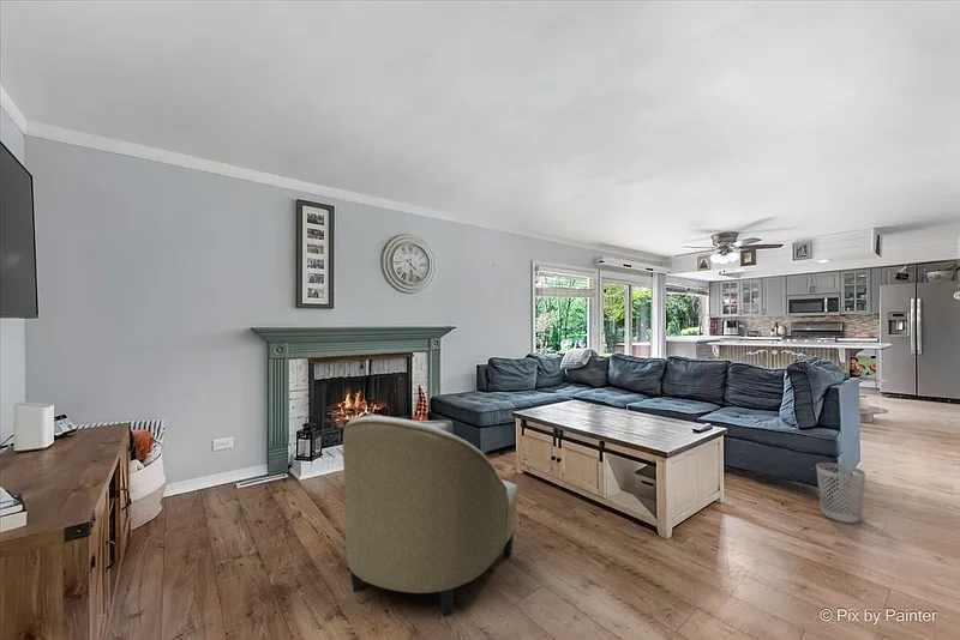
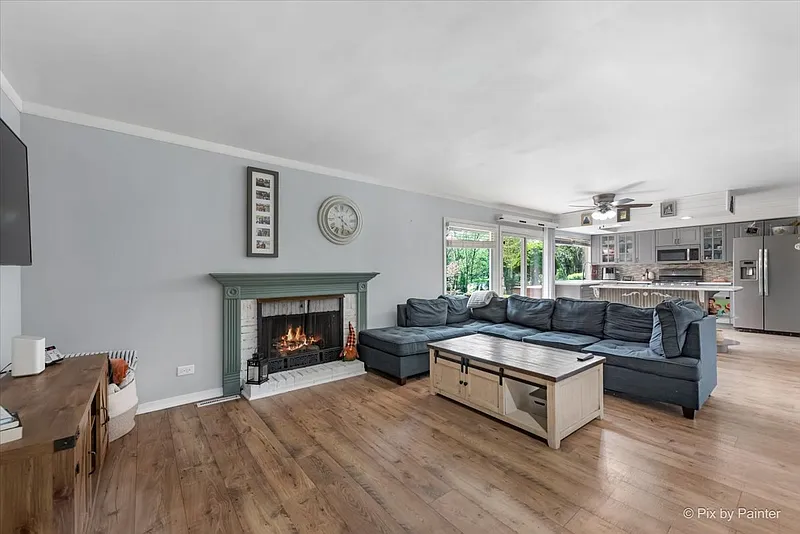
- armchair [342,412,518,618]
- wastebasket [815,461,866,524]
